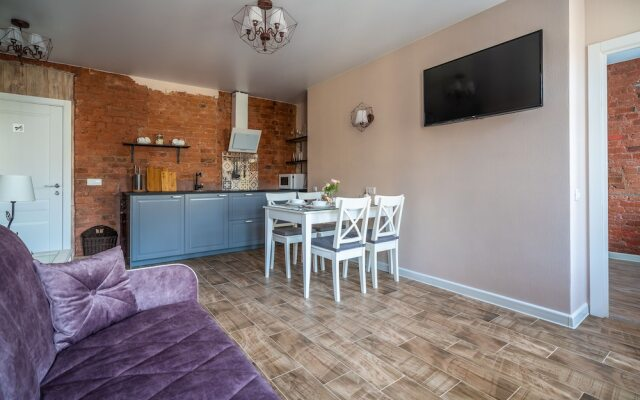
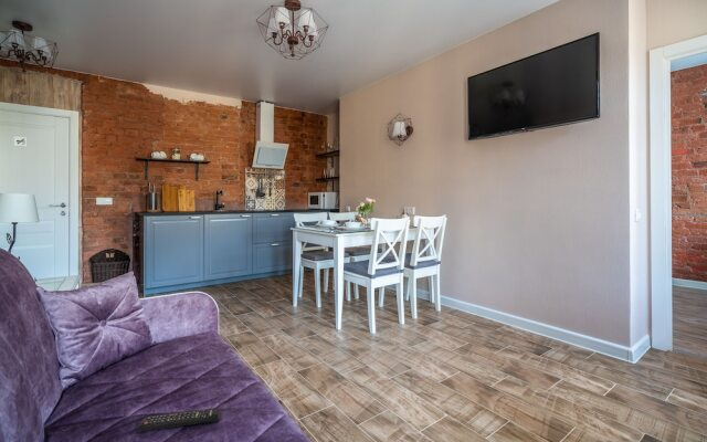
+ remote control [135,407,221,433]
